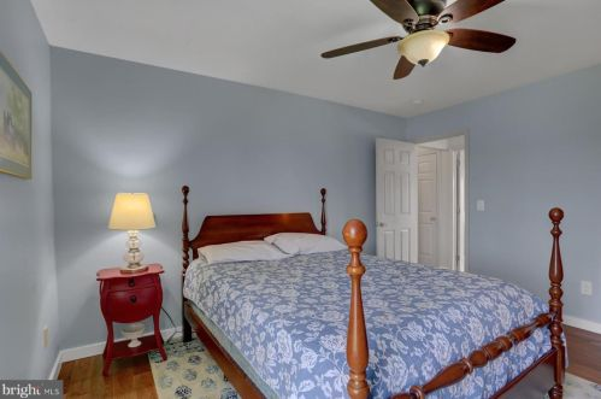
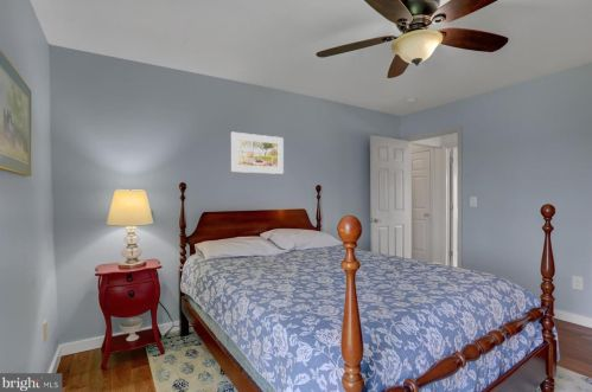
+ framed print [230,131,285,175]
